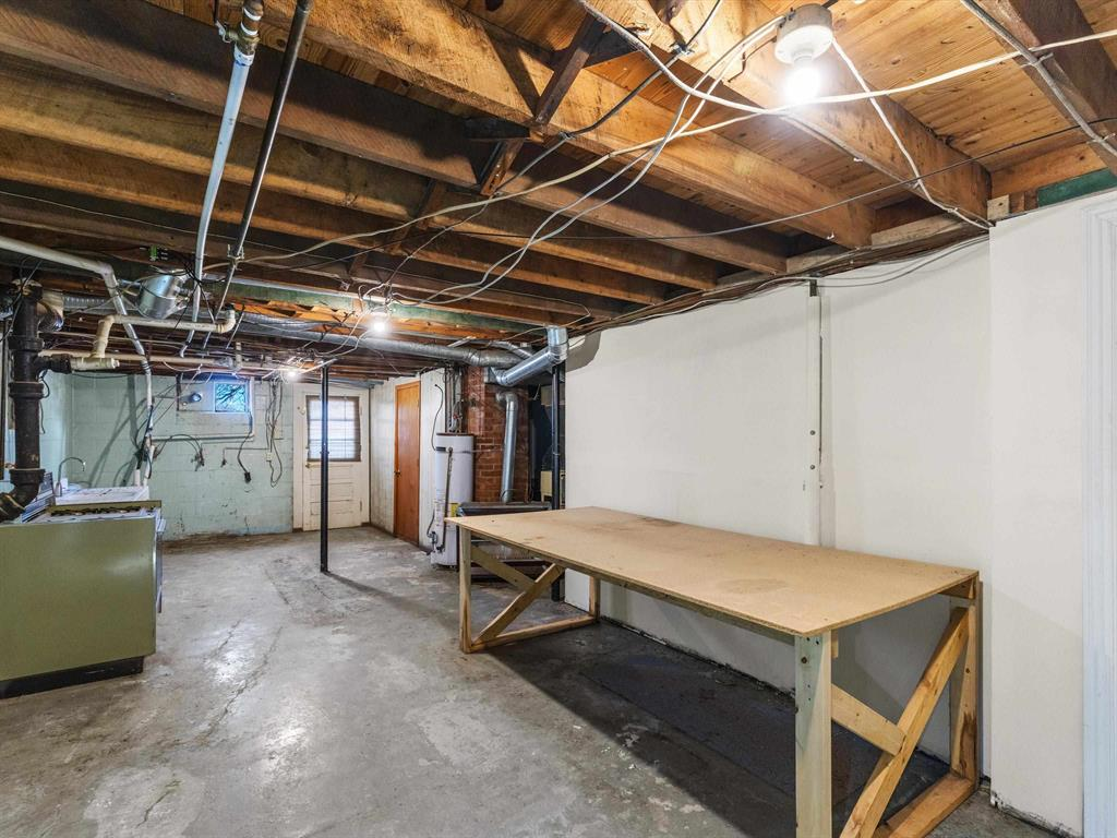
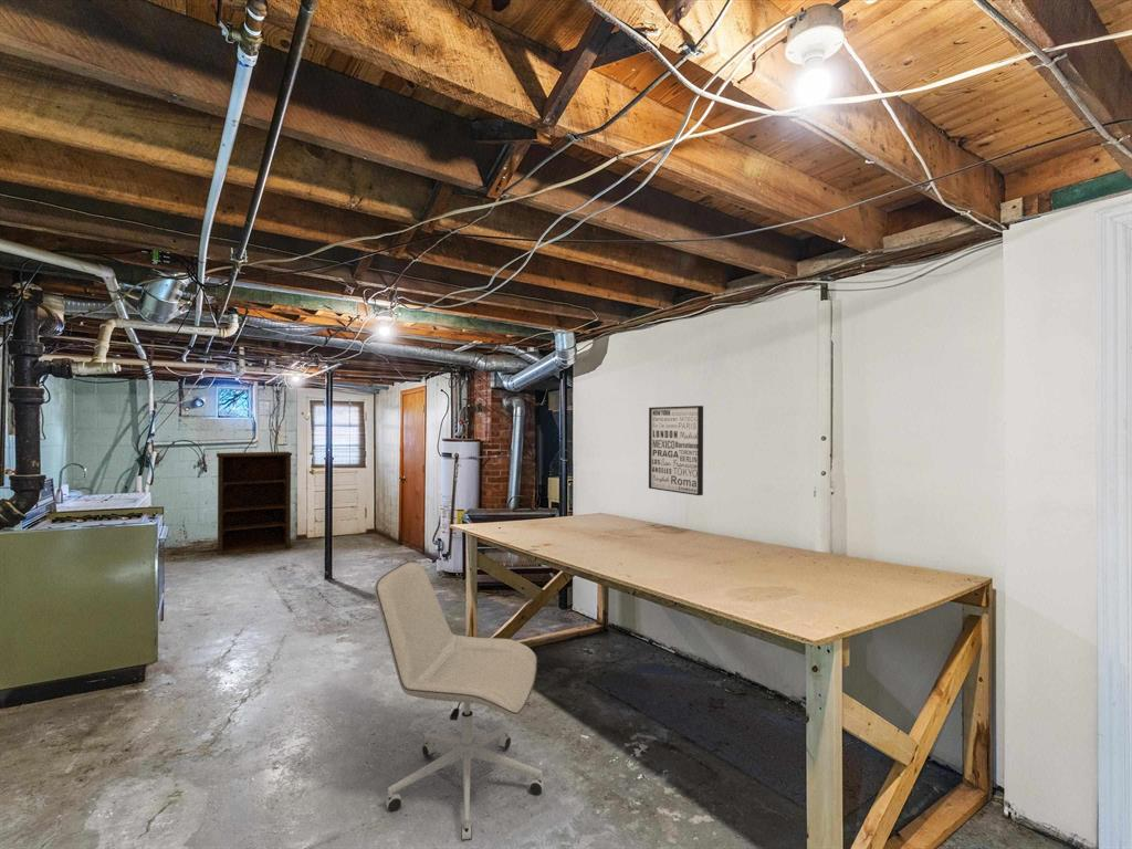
+ wall art [648,405,704,496]
+ shelving unit [216,451,293,556]
+ office chair [374,559,545,842]
